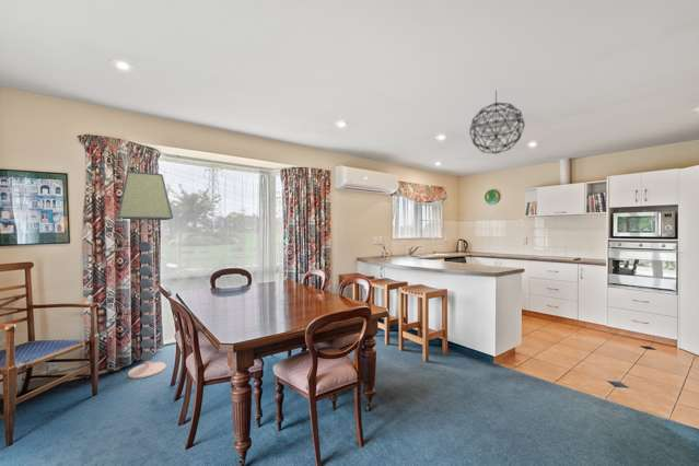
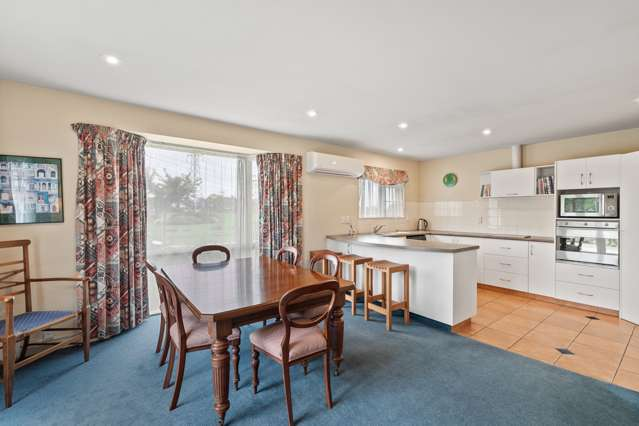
- pendant light [468,90,526,155]
- floor lamp [117,171,174,380]
